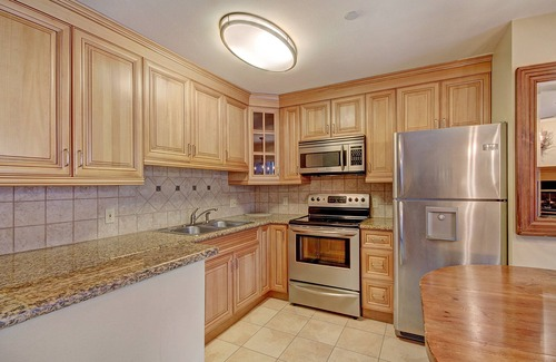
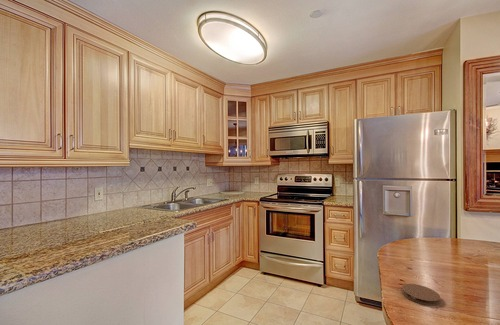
+ coaster [401,283,441,306]
